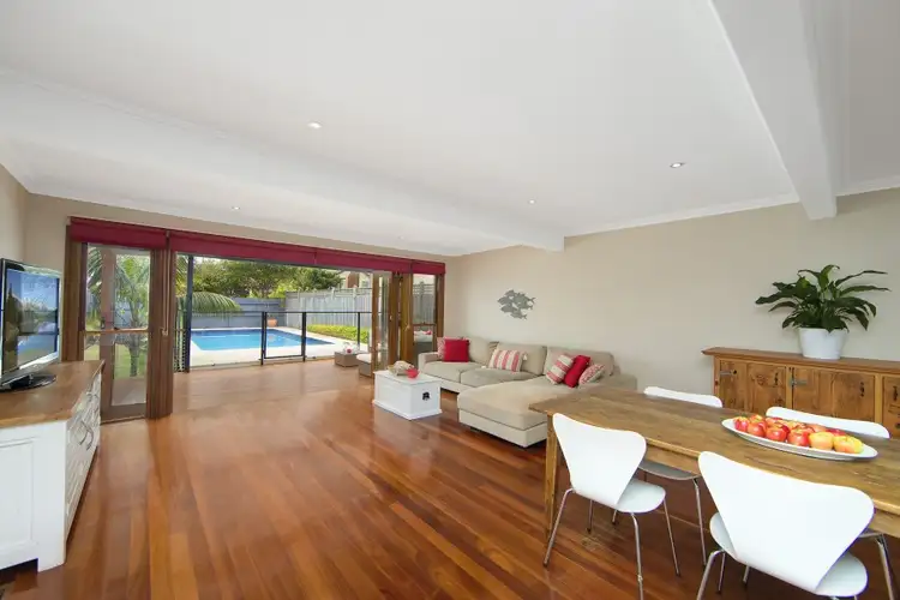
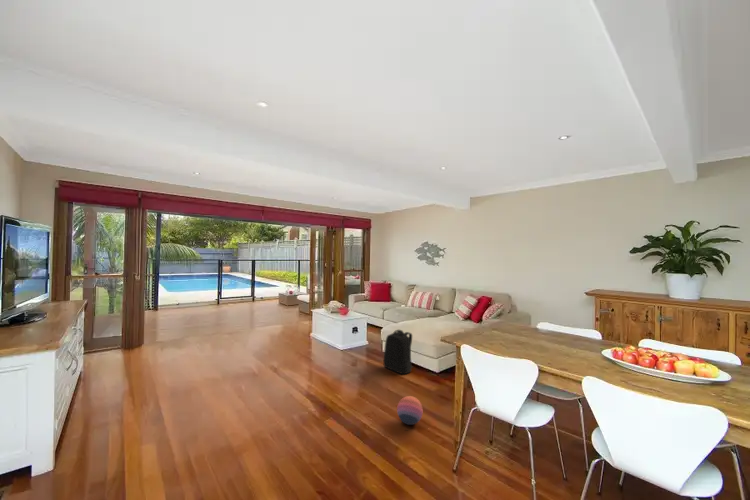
+ backpack [382,329,415,375]
+ ball [396,395,424,432]
